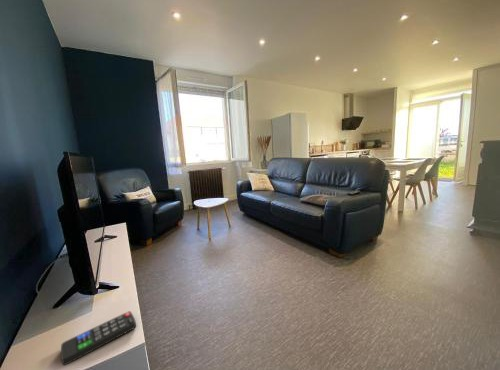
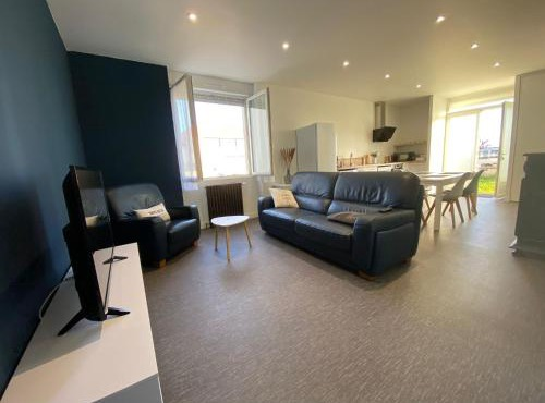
- remote control [60,310,137,366]
